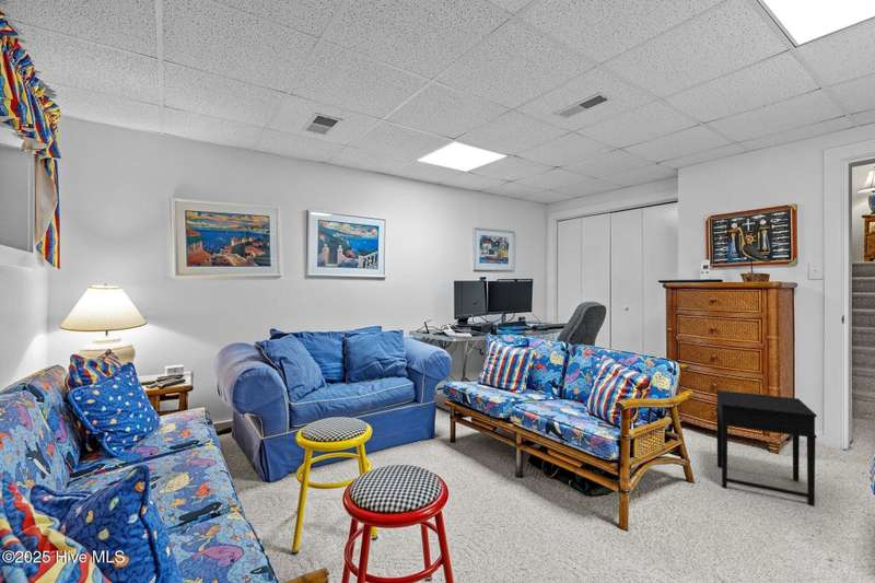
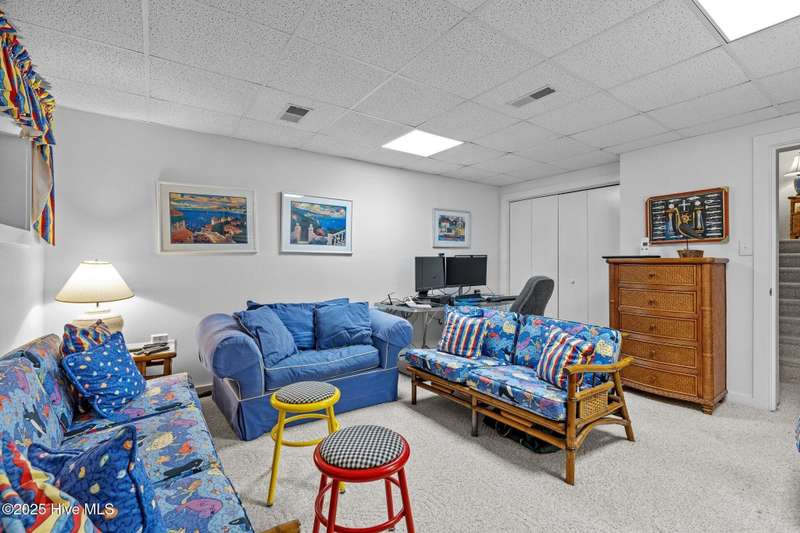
- side table [715,389,818,508]
